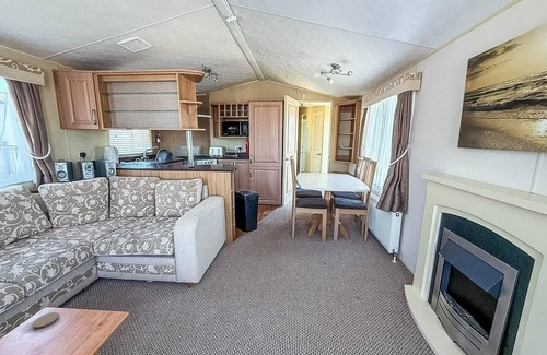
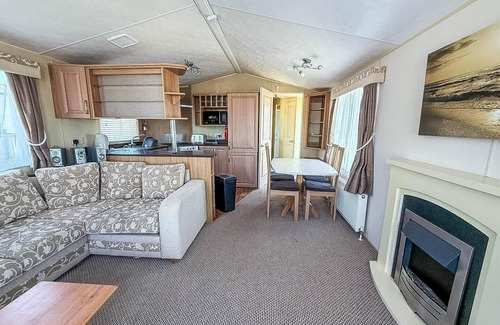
- coaster [32,311,60,331]
